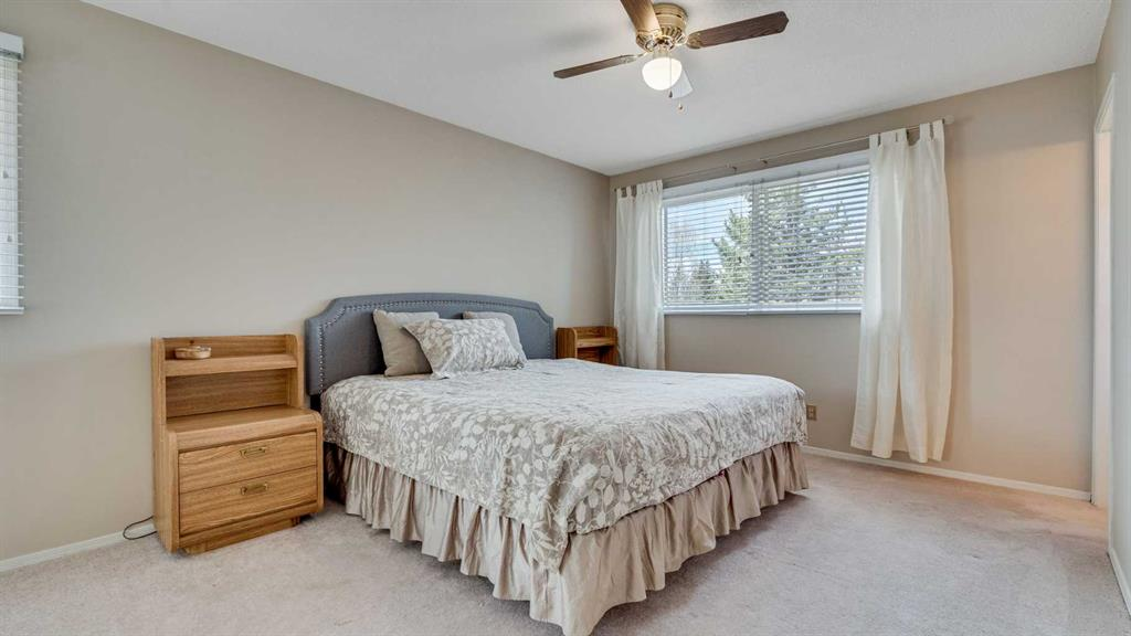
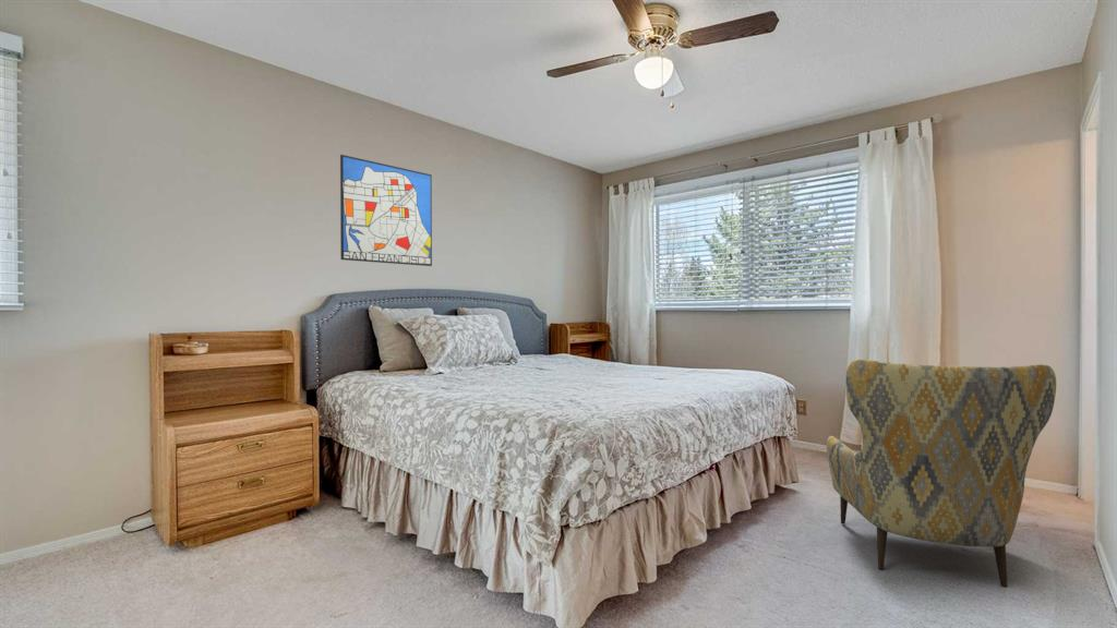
+ wall art [339,154,433,267]
+ armchair [826,359,1057,589]
